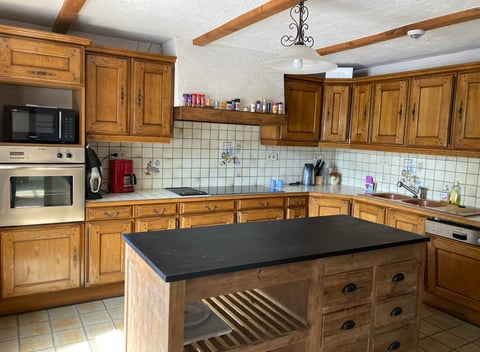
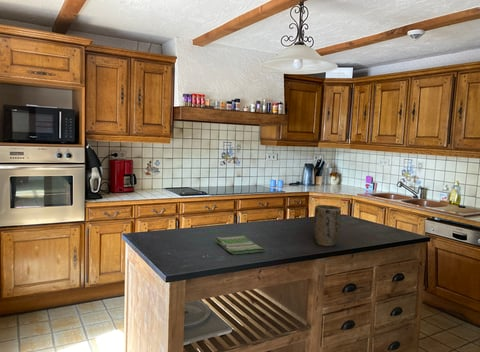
+ dish towel [214,235,266,255]
+ plant pot [313,204,342,247]
